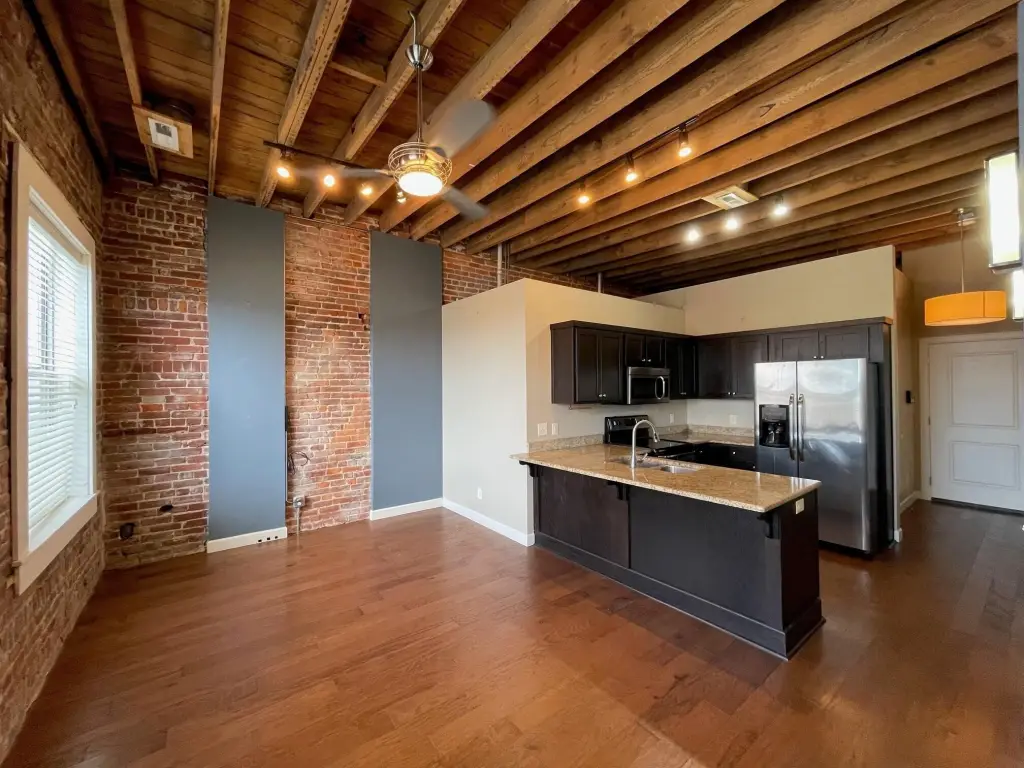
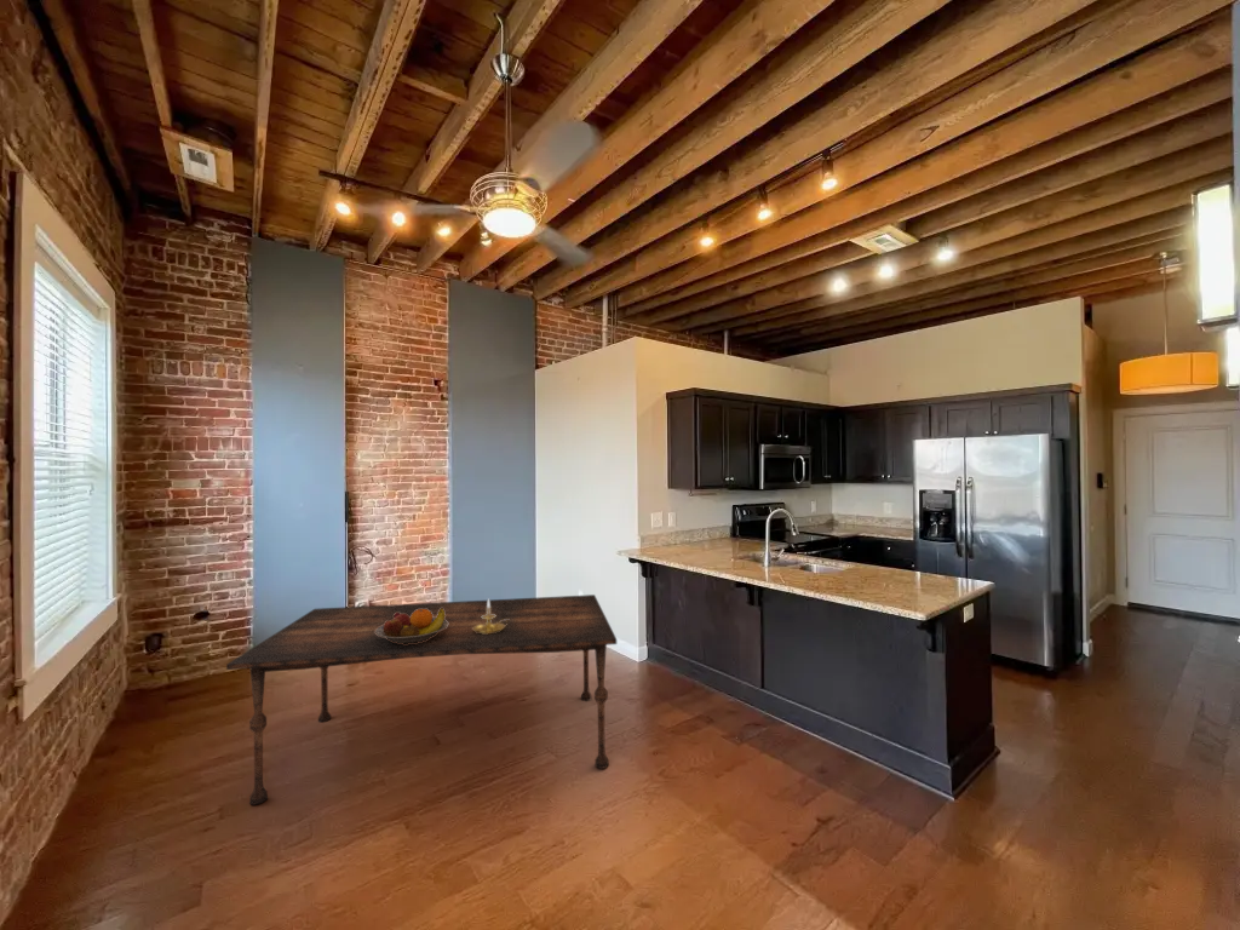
+ dining table [225,593,618,806]
+ fruit bowl [375,608,448,644]
+ candle holder [472,597,510,635]
